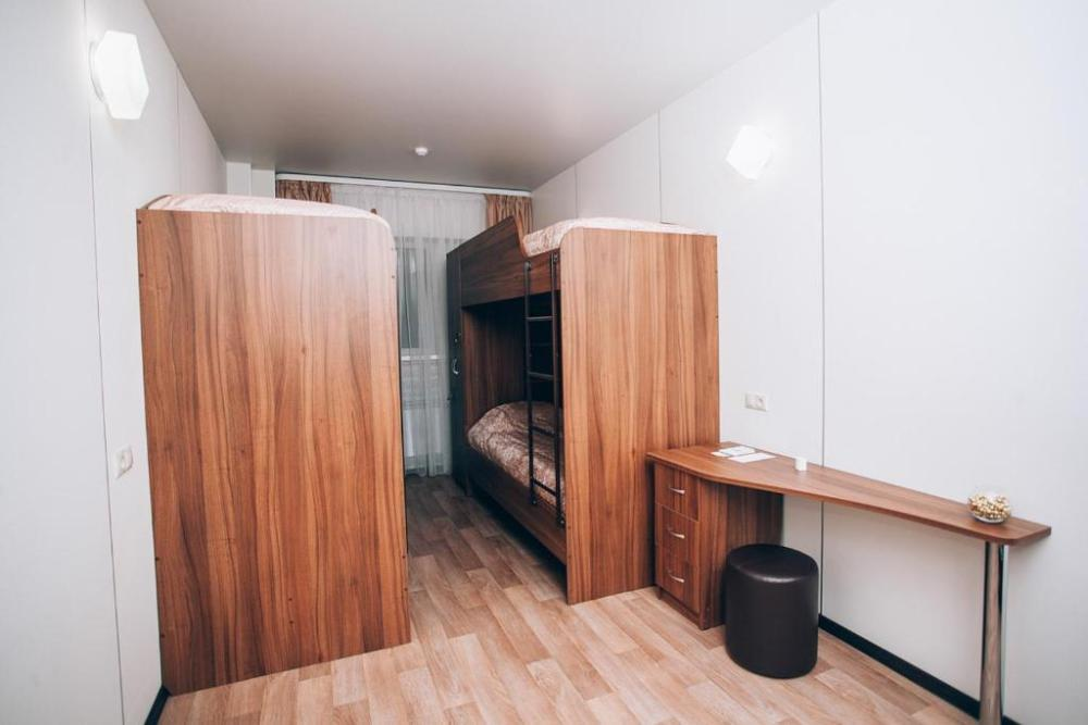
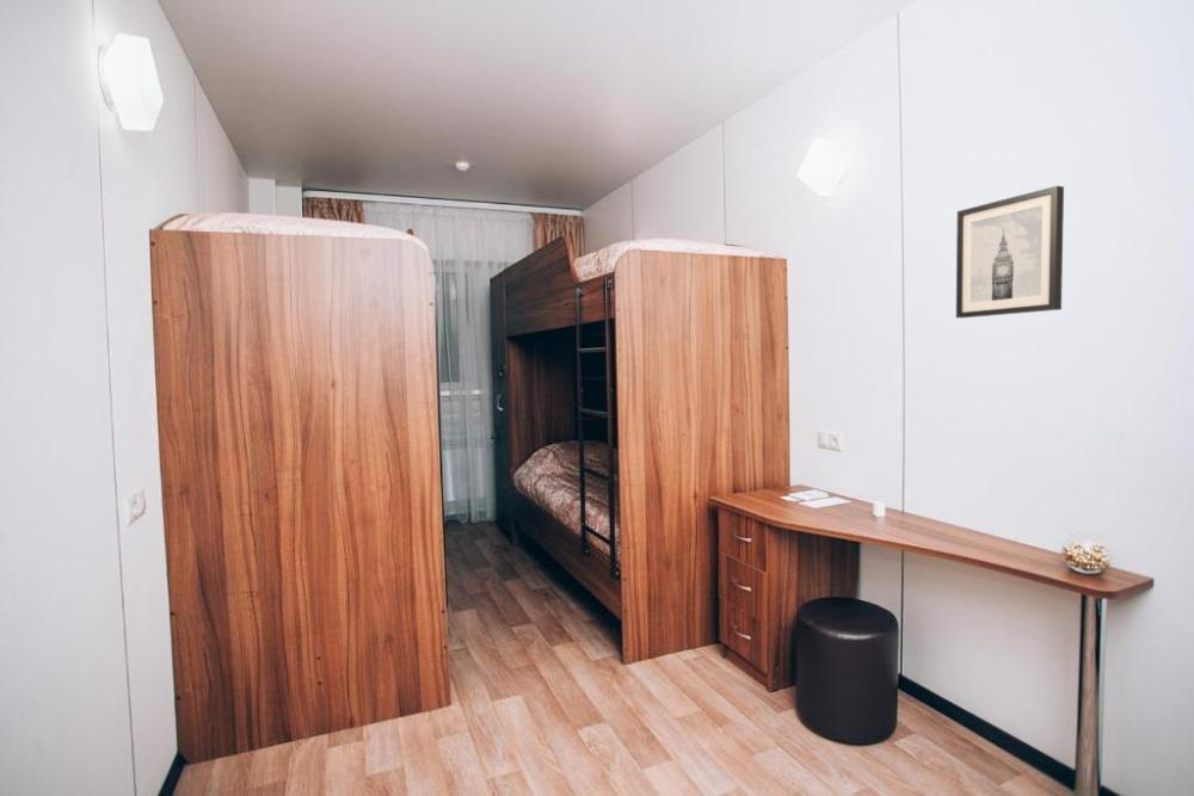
+ wall art [955,185,1065,320]
